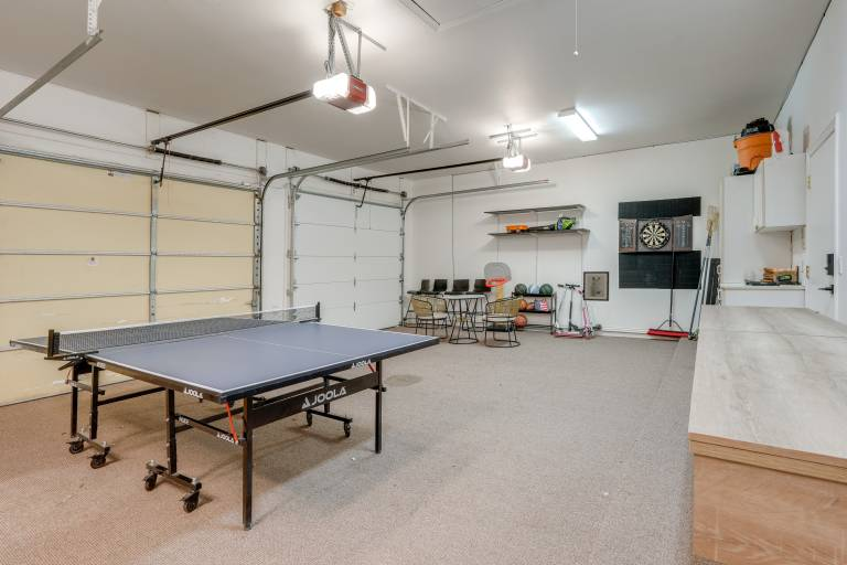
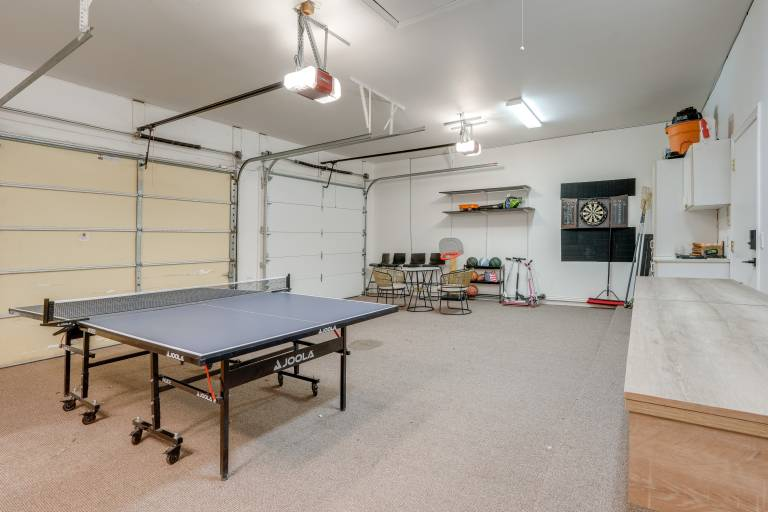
- wall art [582,270,610,302]
